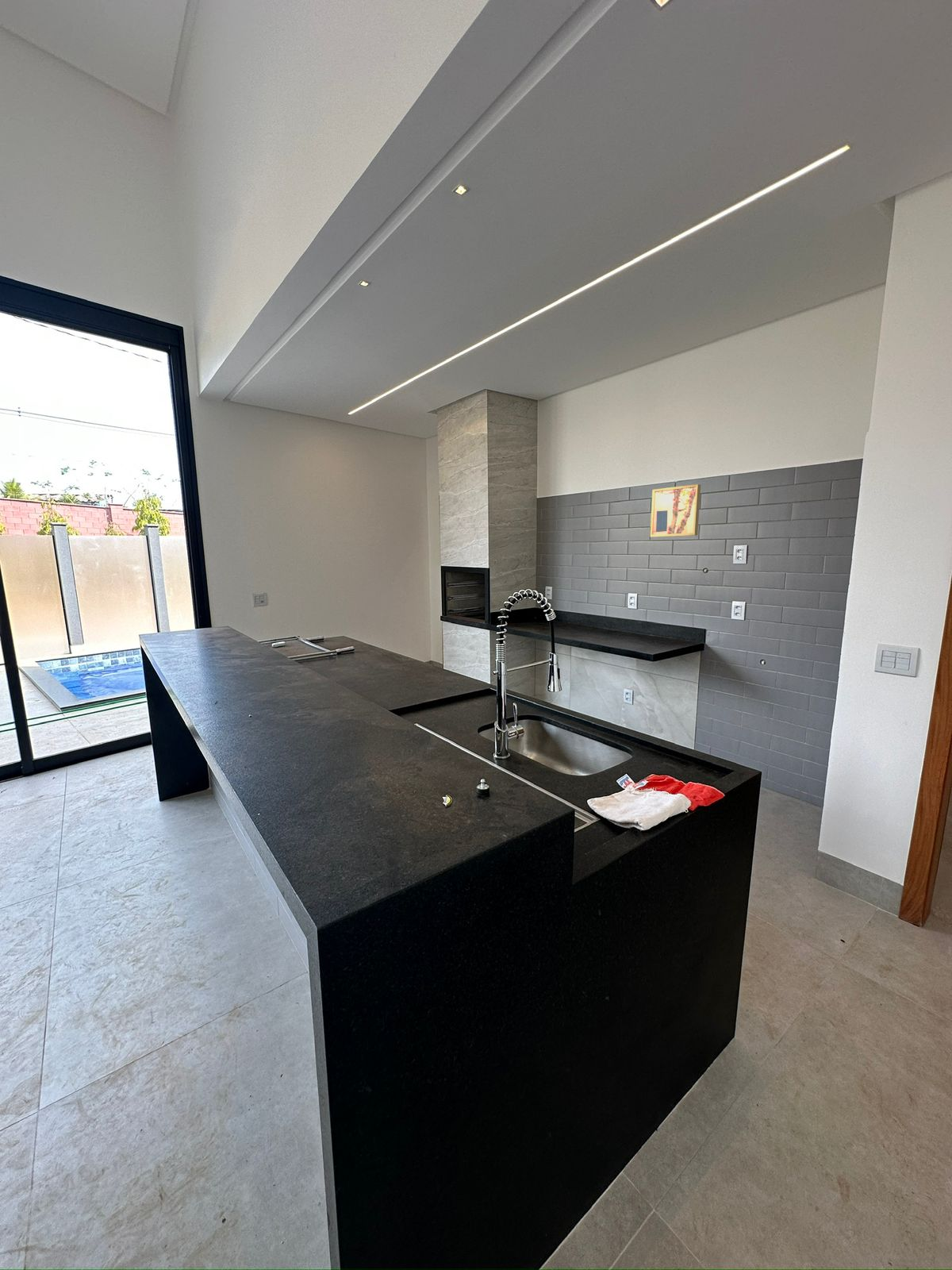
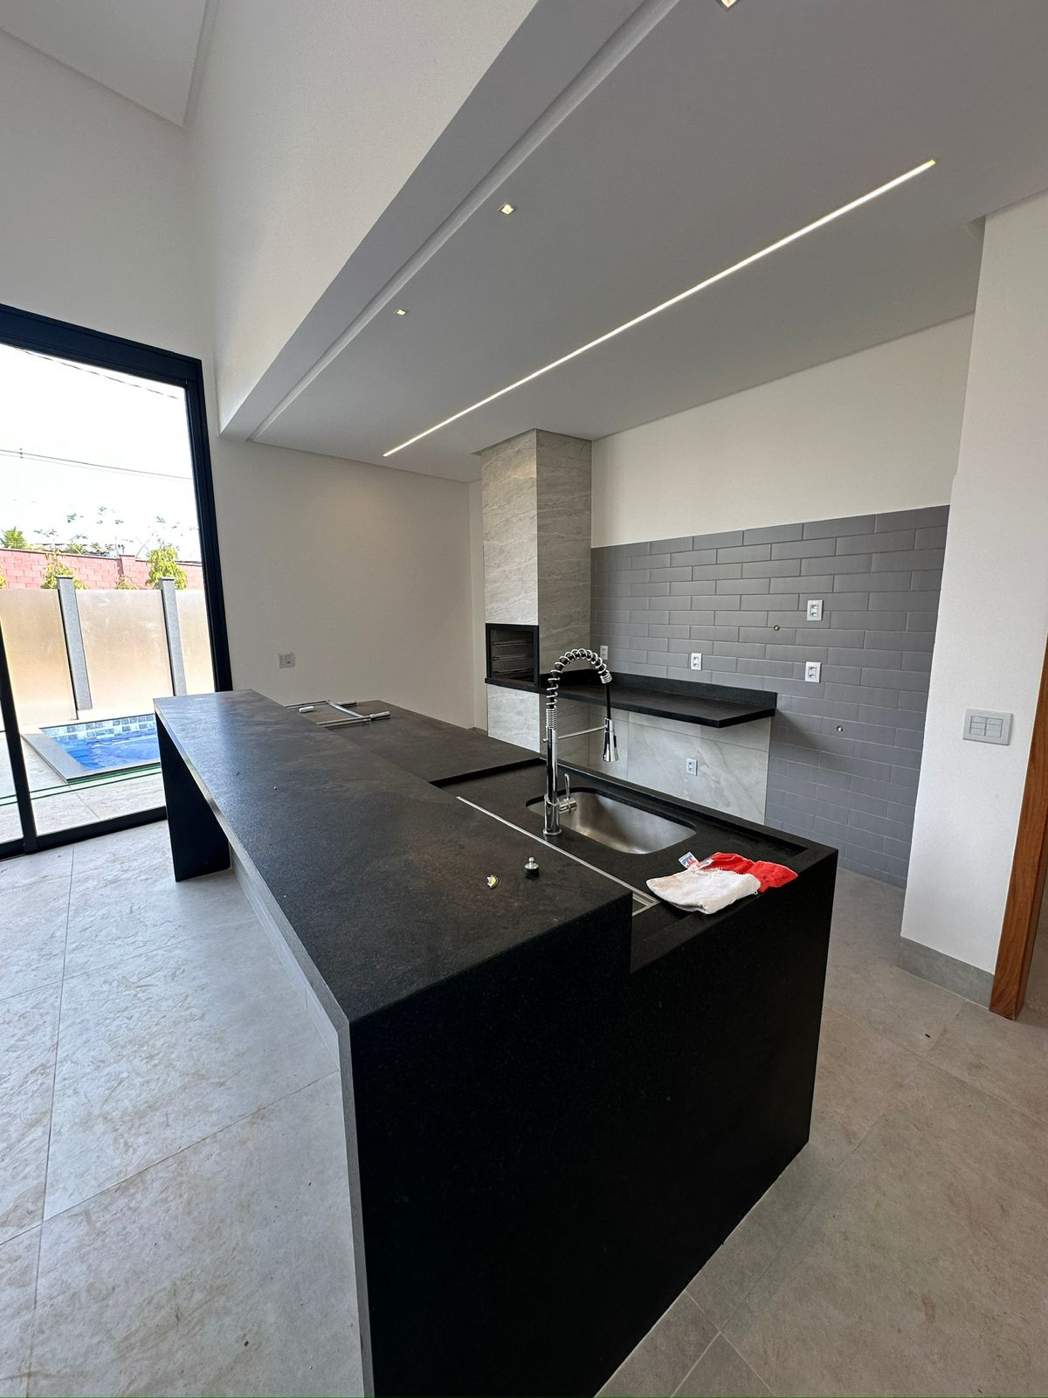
- wall art [650,483,701,537]
